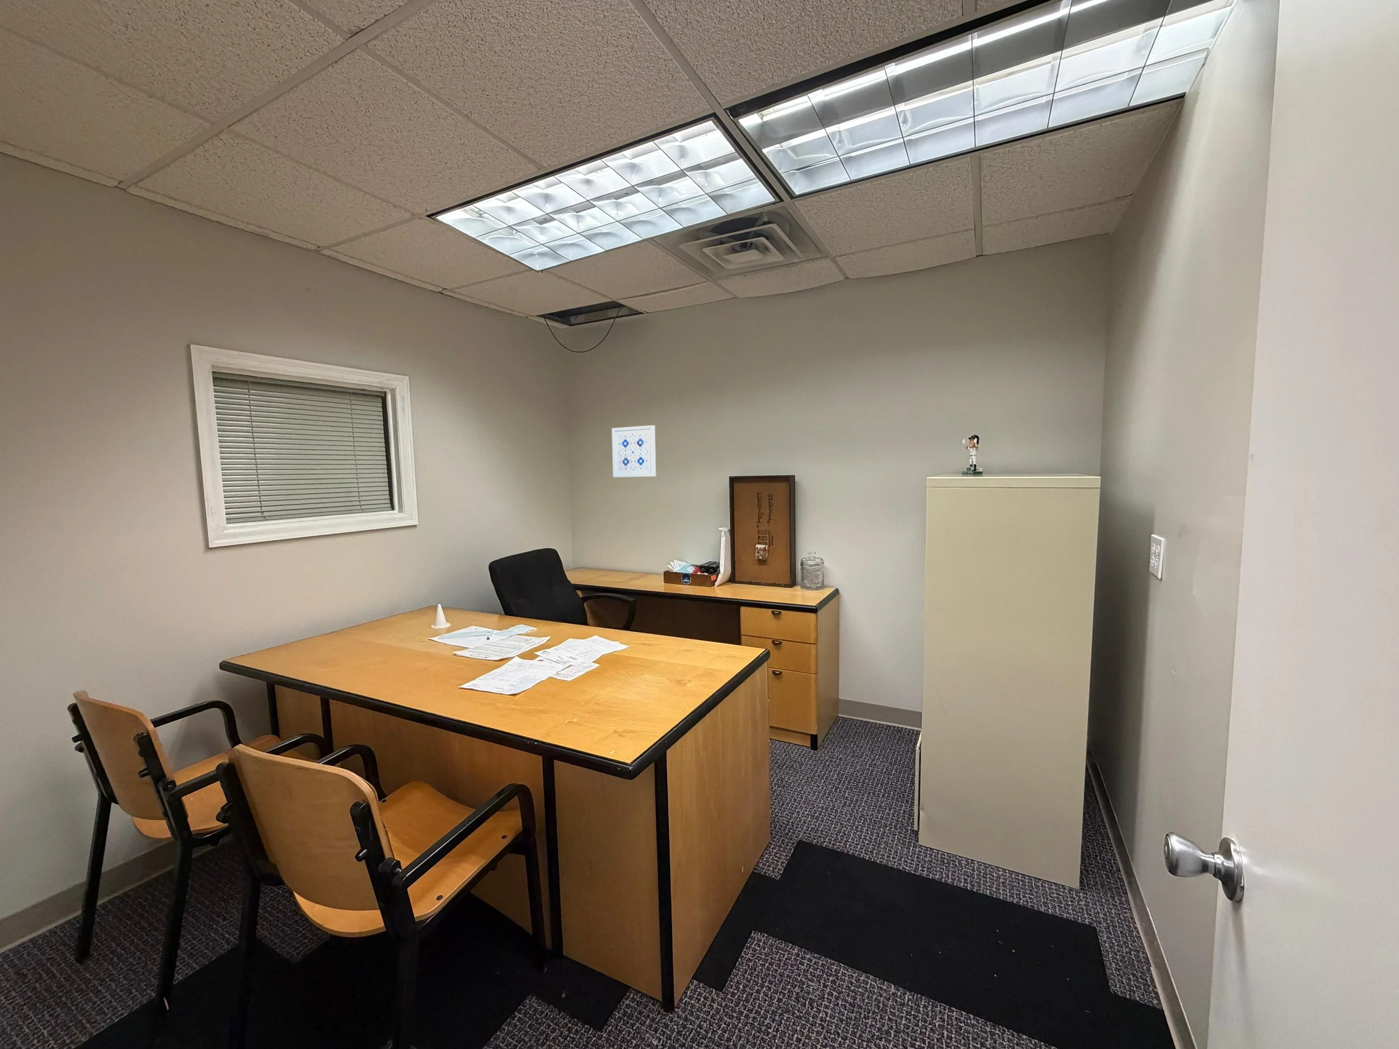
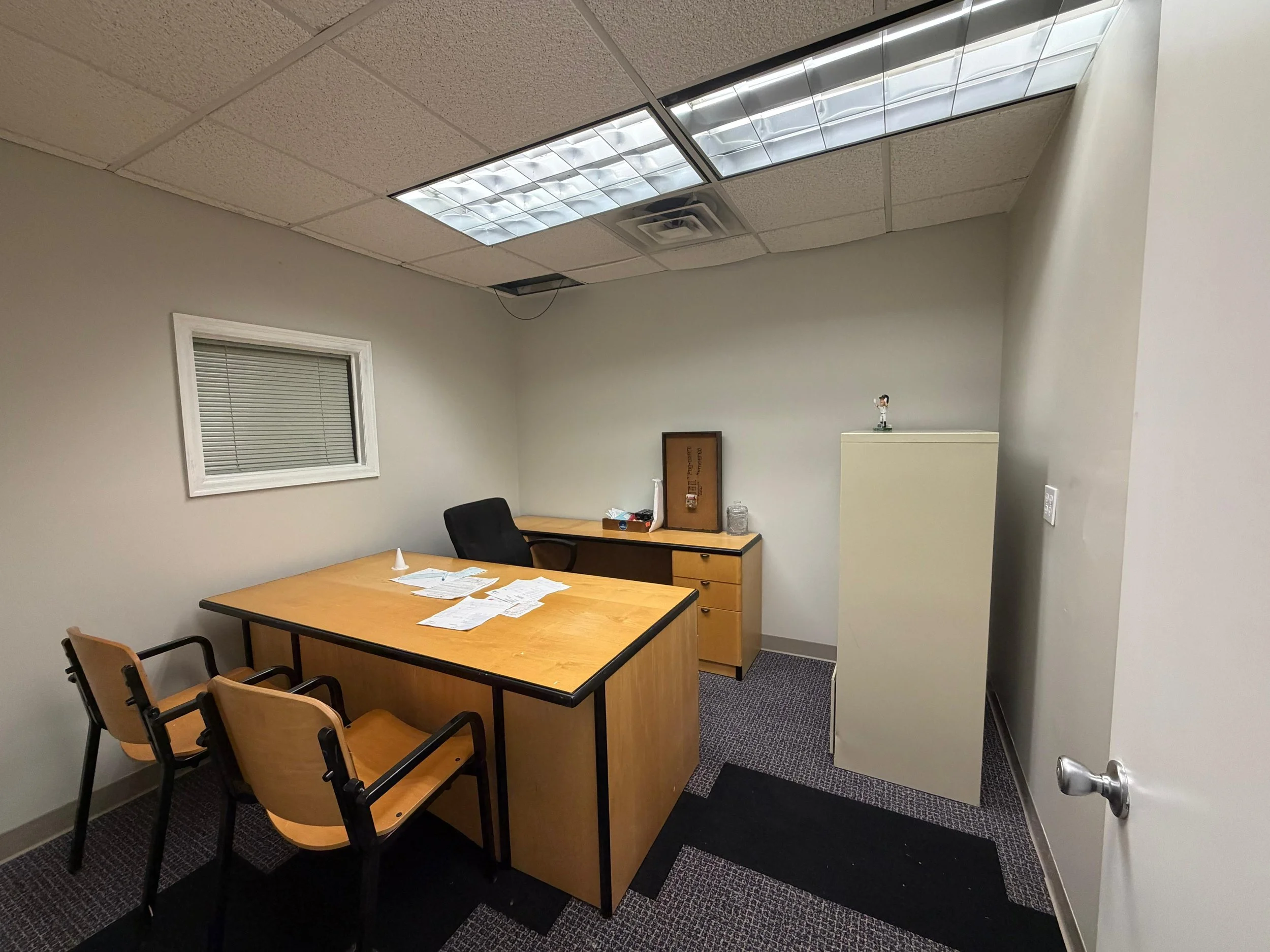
- wall art [611,424,657,478]
